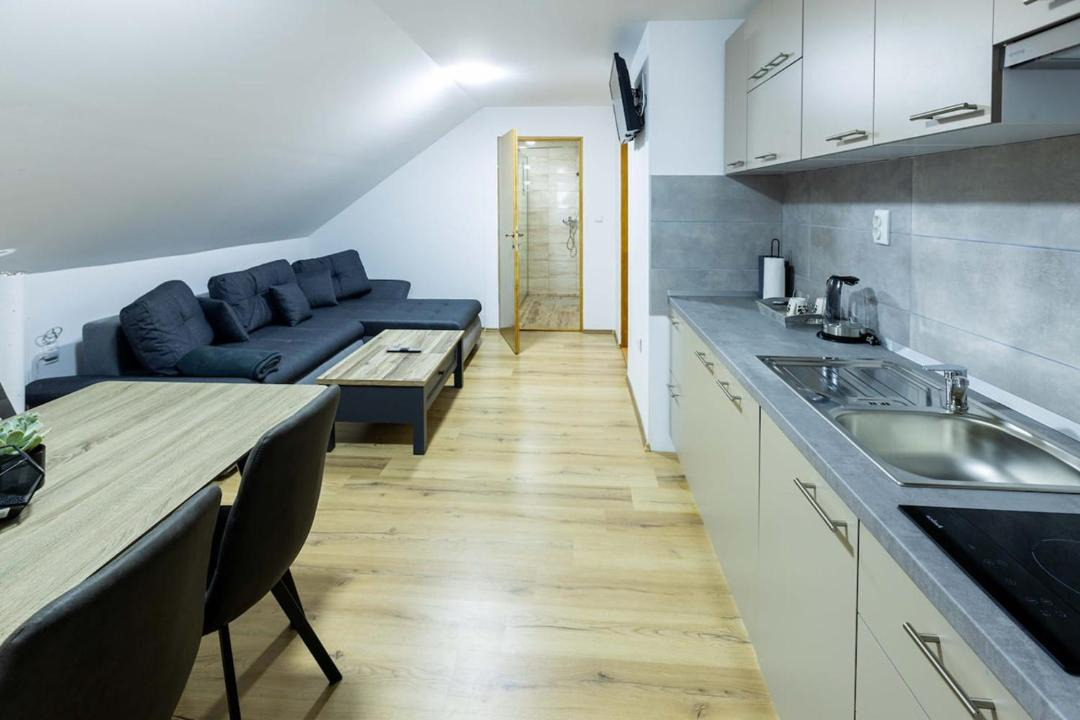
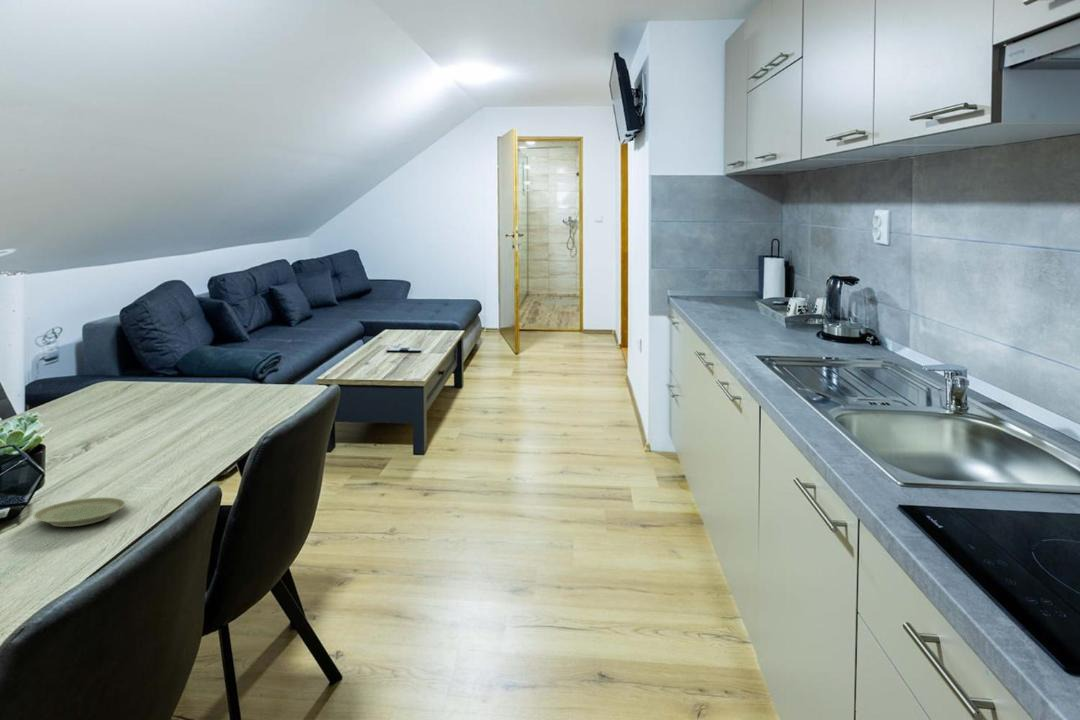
+ plate [32,496,127,528]
